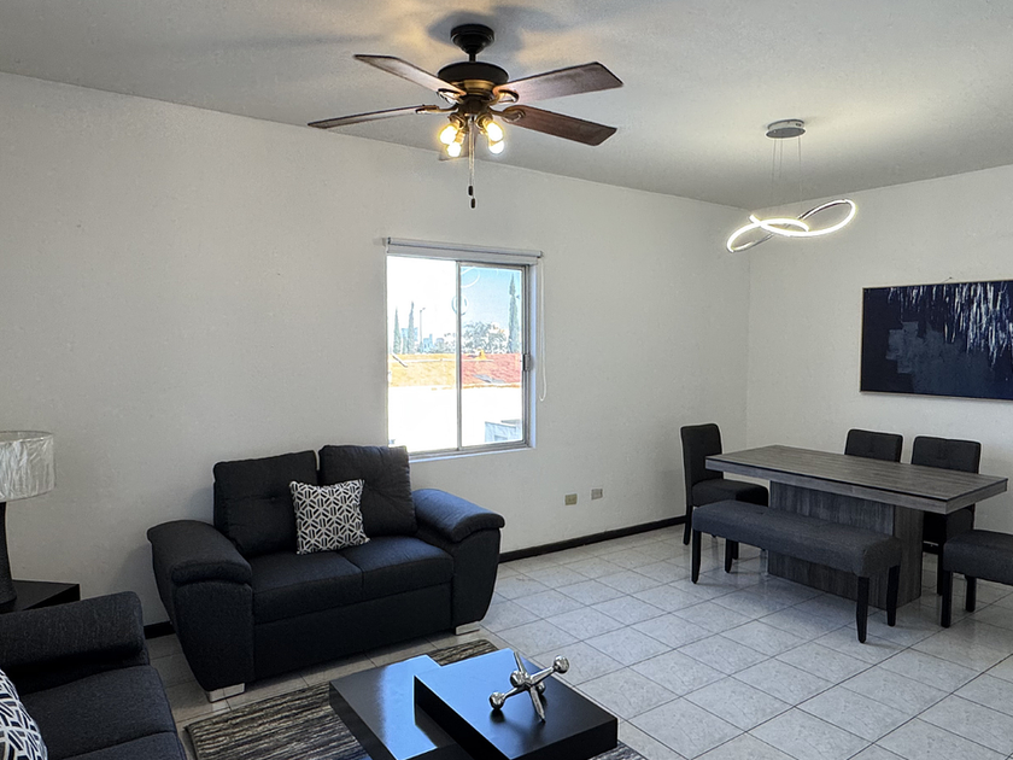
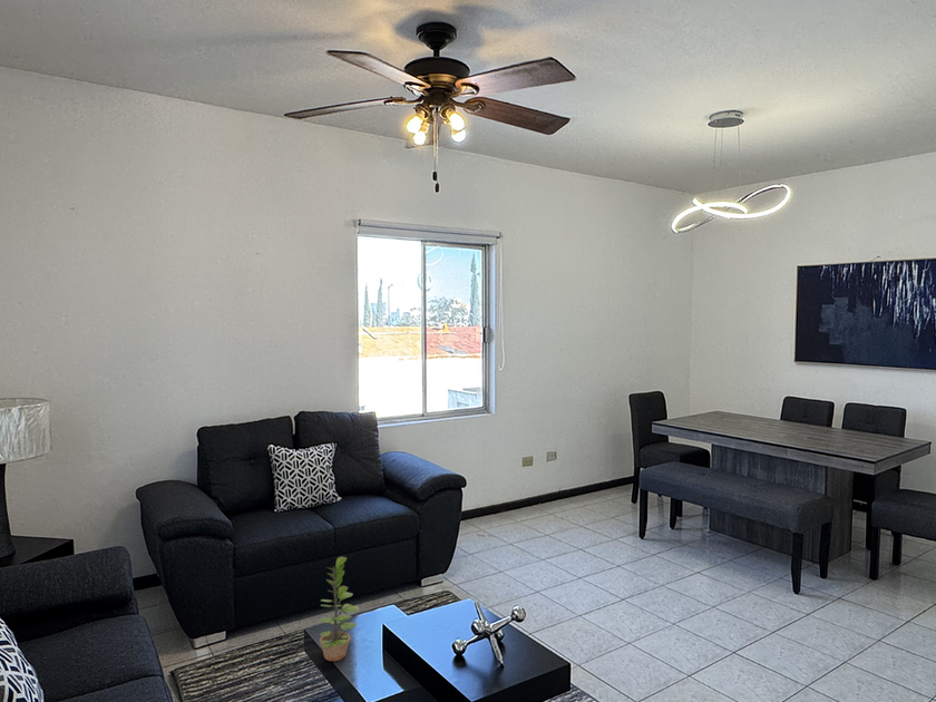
+ plant [318,556,360,662]
